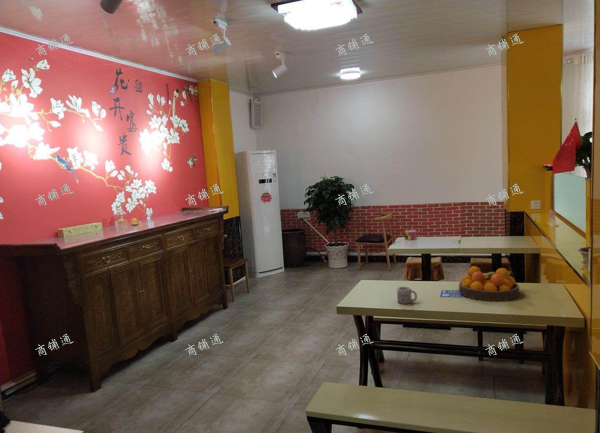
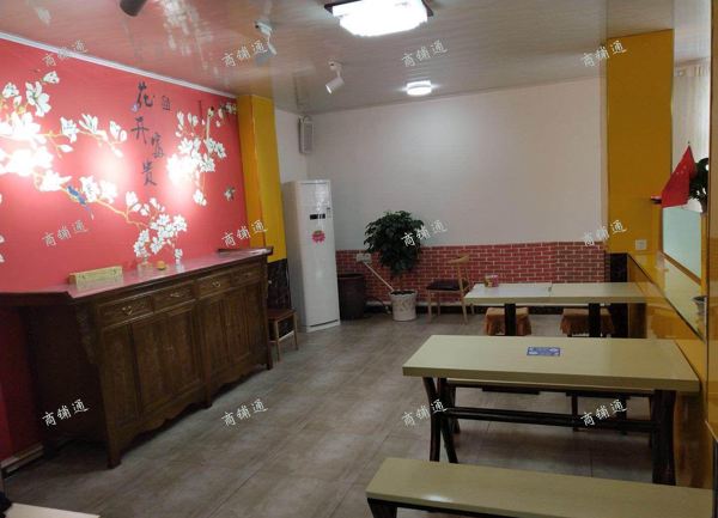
- mug [396,286,418,305]
- fruit bowl [458,265,520,302]
